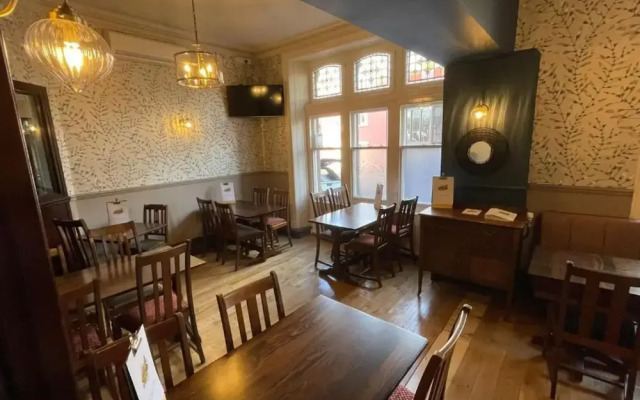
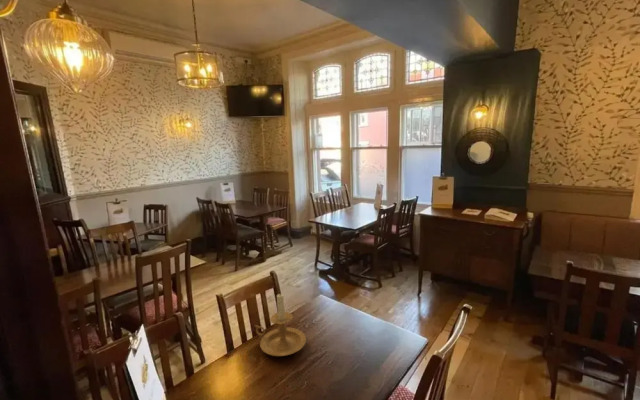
+ candle holder [254,292,307,357]
